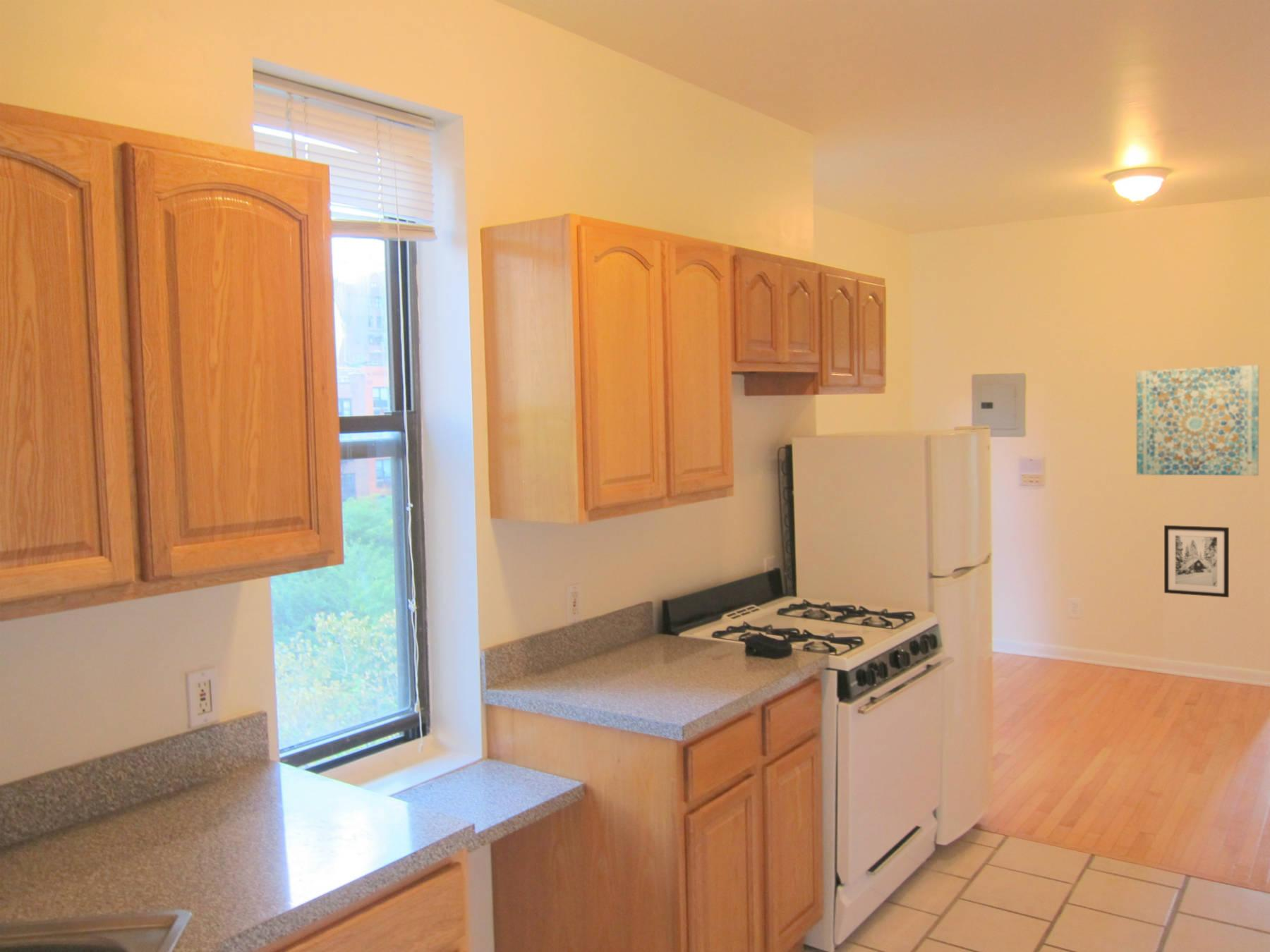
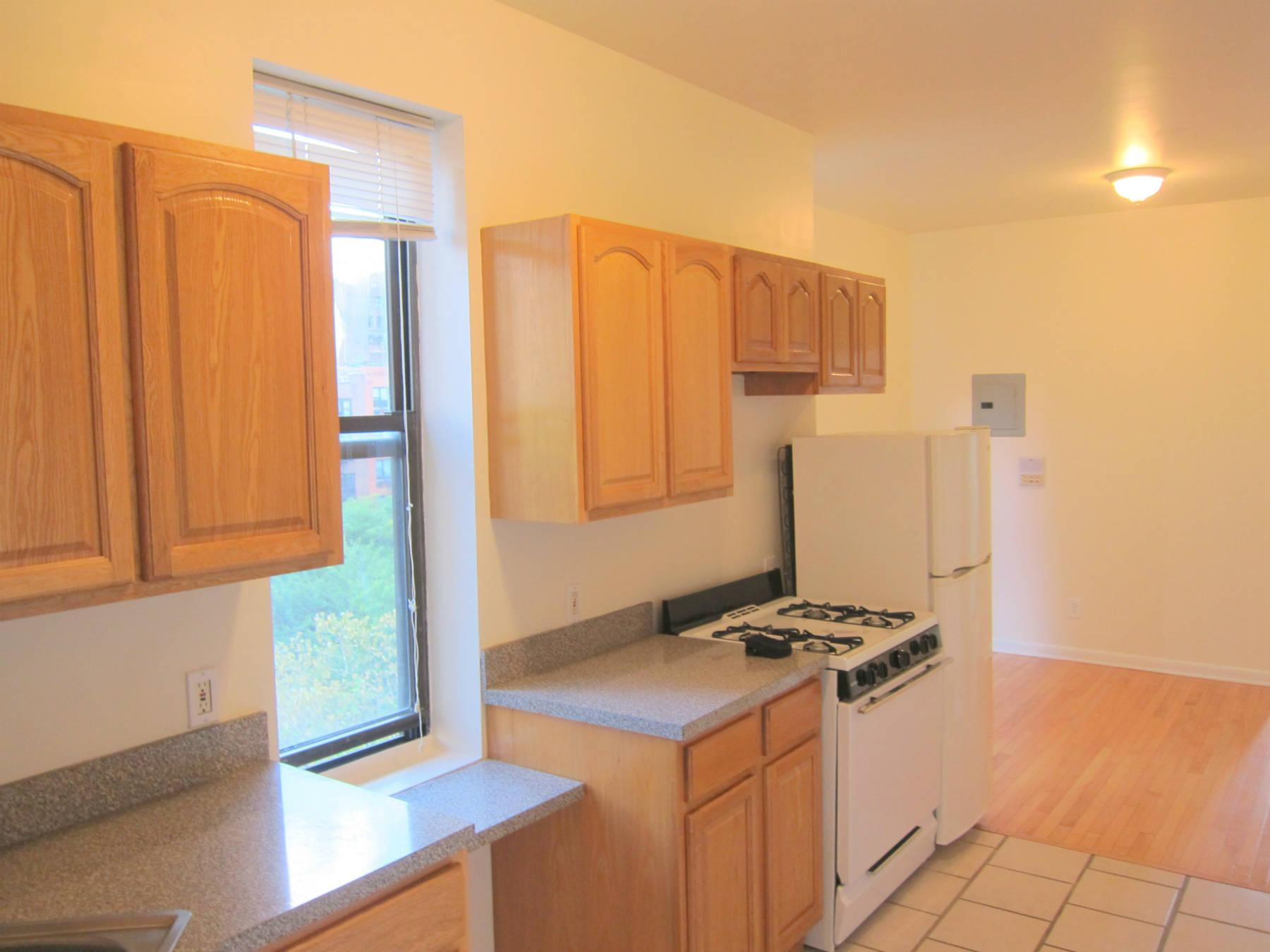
- wall art [1136,364,1259,476]
- wall art [1163,525,1230,598]
